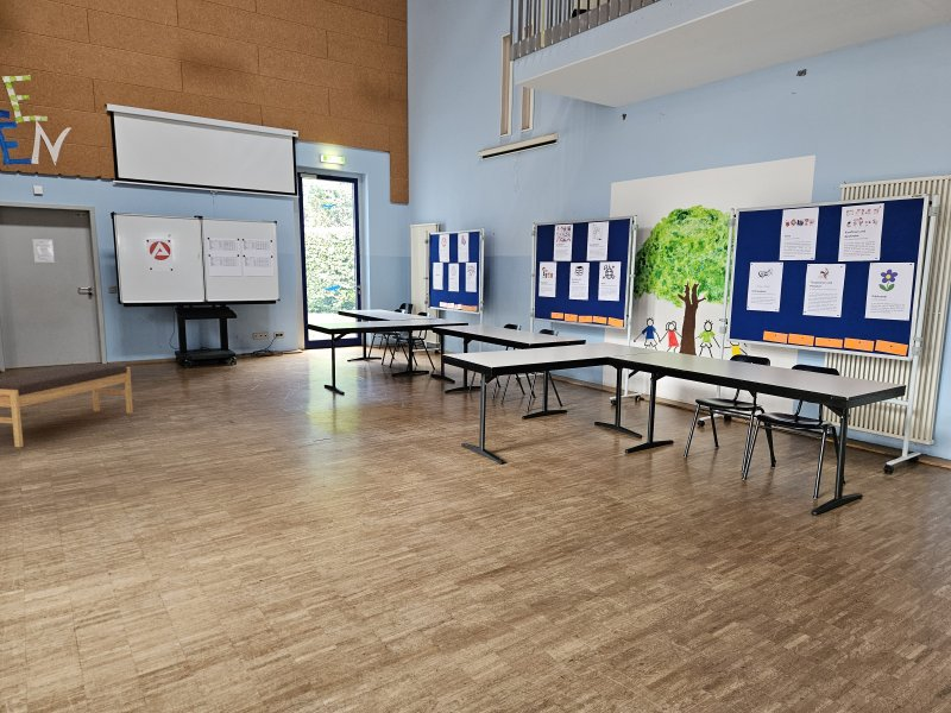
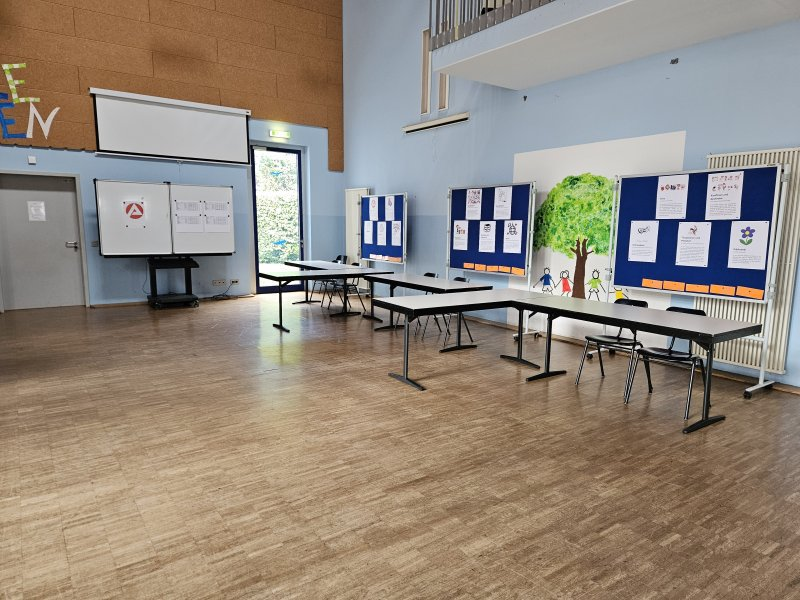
- bench [0,362,134,448]
